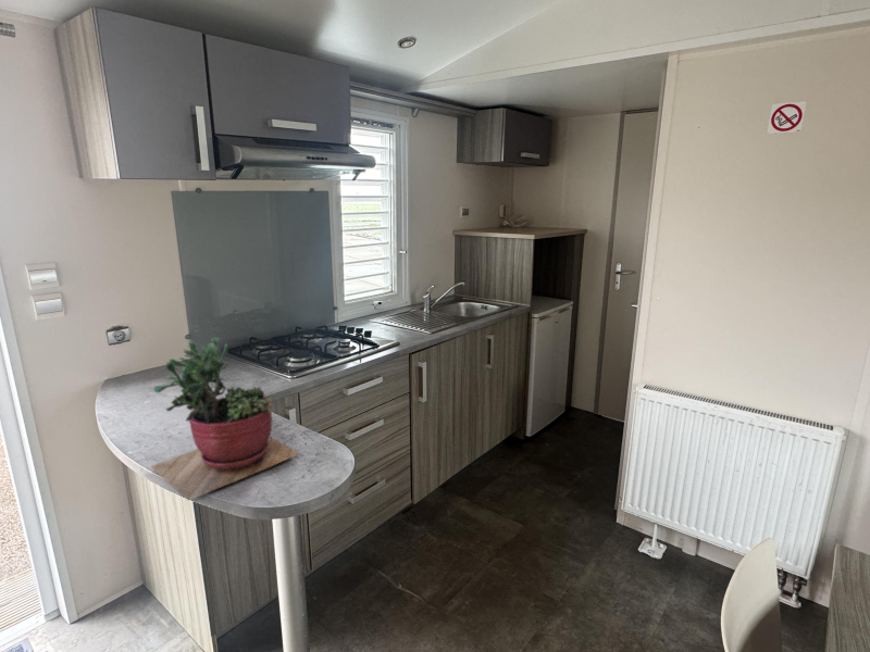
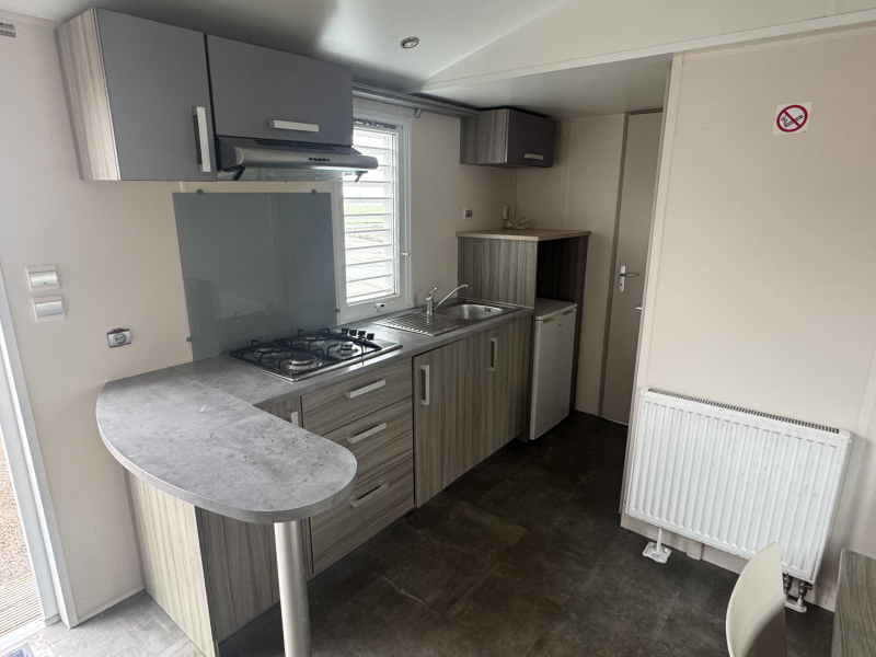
- succulent plant [149,337,301,502]
